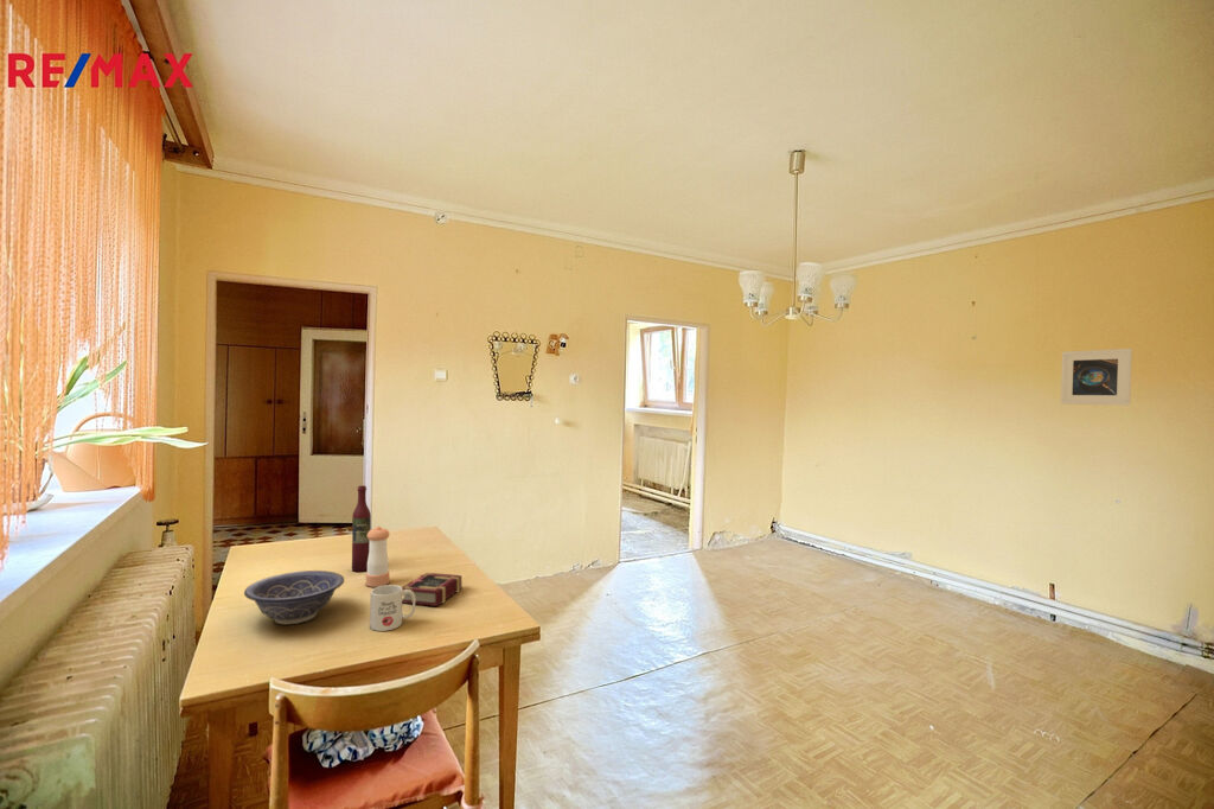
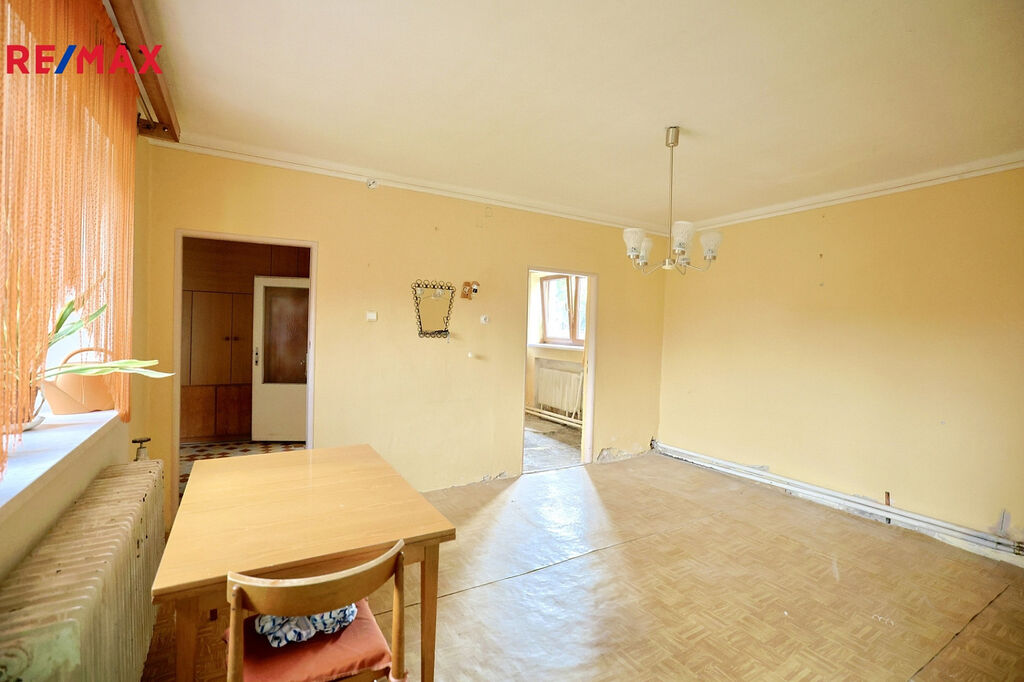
- decorative bowl [243,569,345,625]
- wine bottle [351,484,372,573]
- book [401,572,462,607]
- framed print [1060,348,1133,407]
- mug [369,584,416,632]
- pepper shaker [365,525,390,588]
